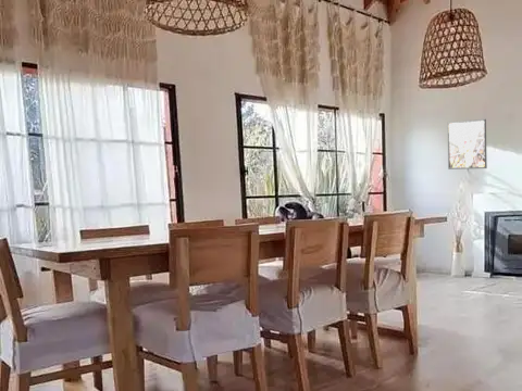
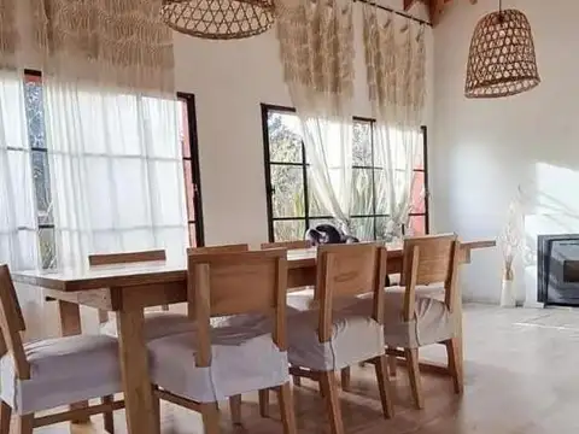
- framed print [446,118,488,171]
